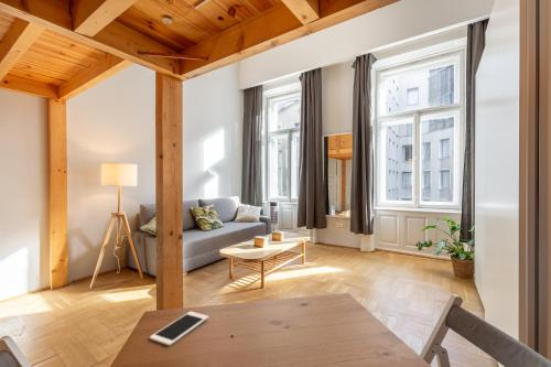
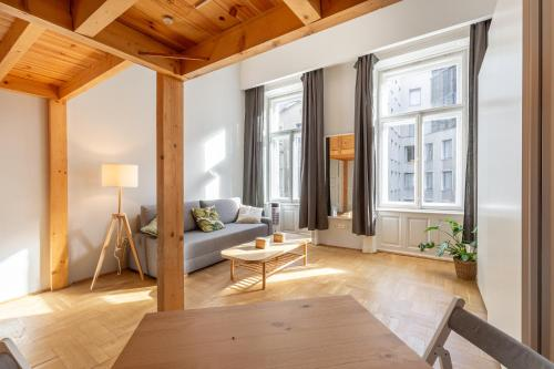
- cell phone [149,311,209,347]
